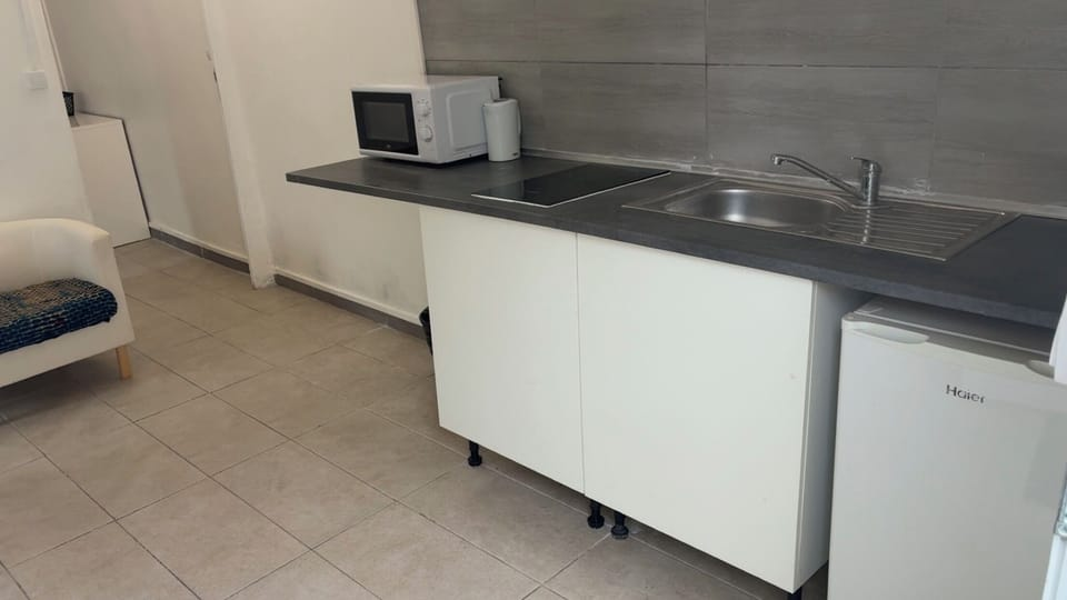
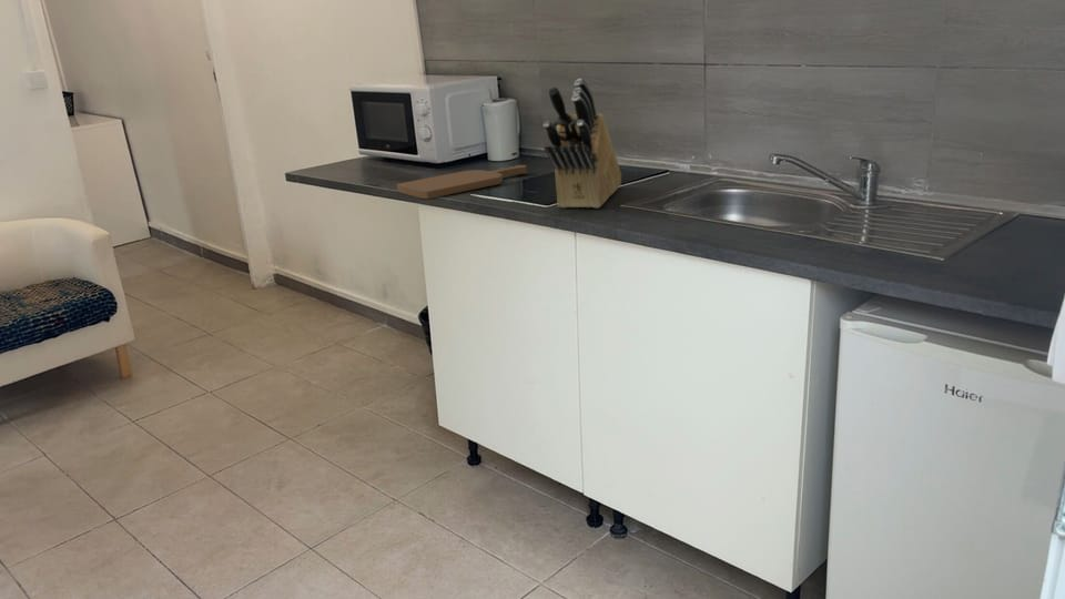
+ cutting board [396,164,528,200]
+ knife block [542,78,622,210]
